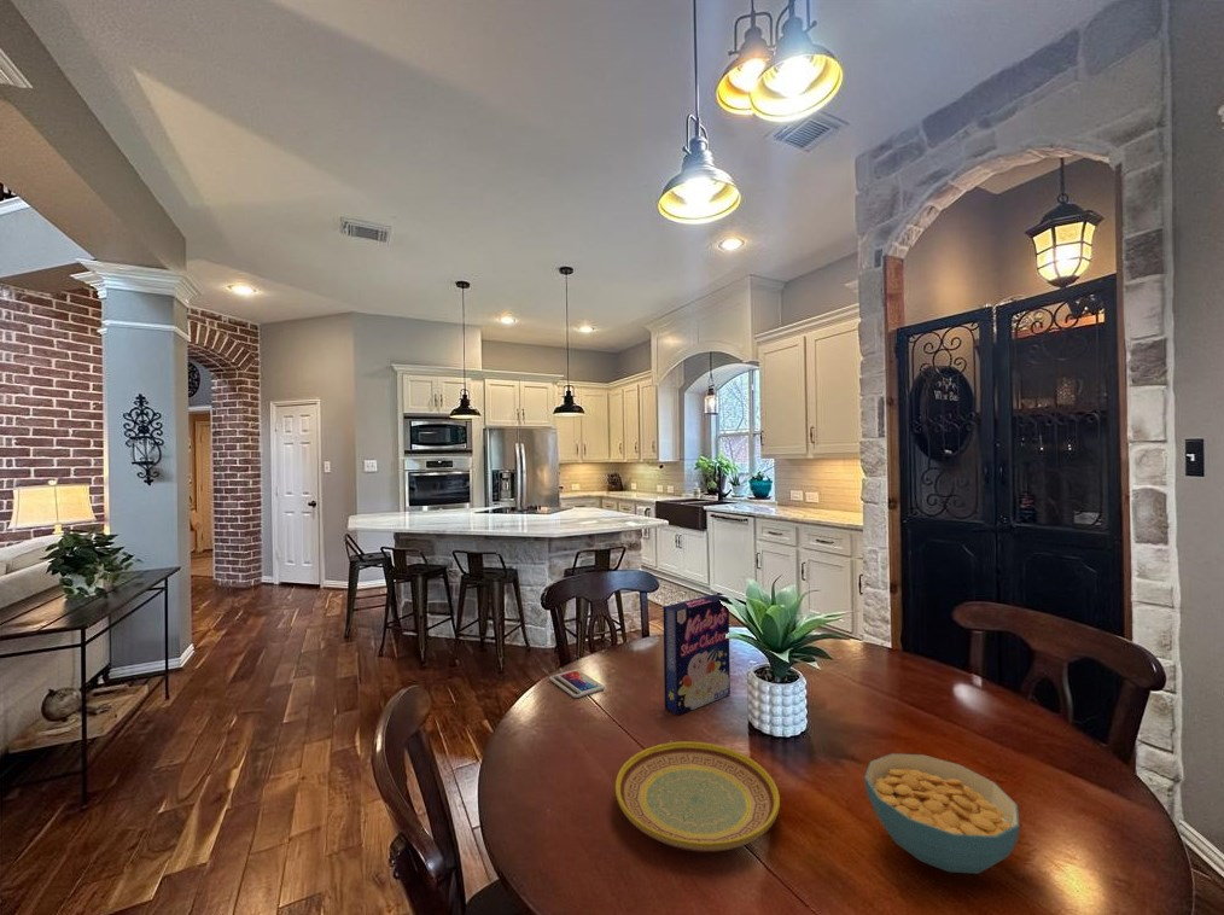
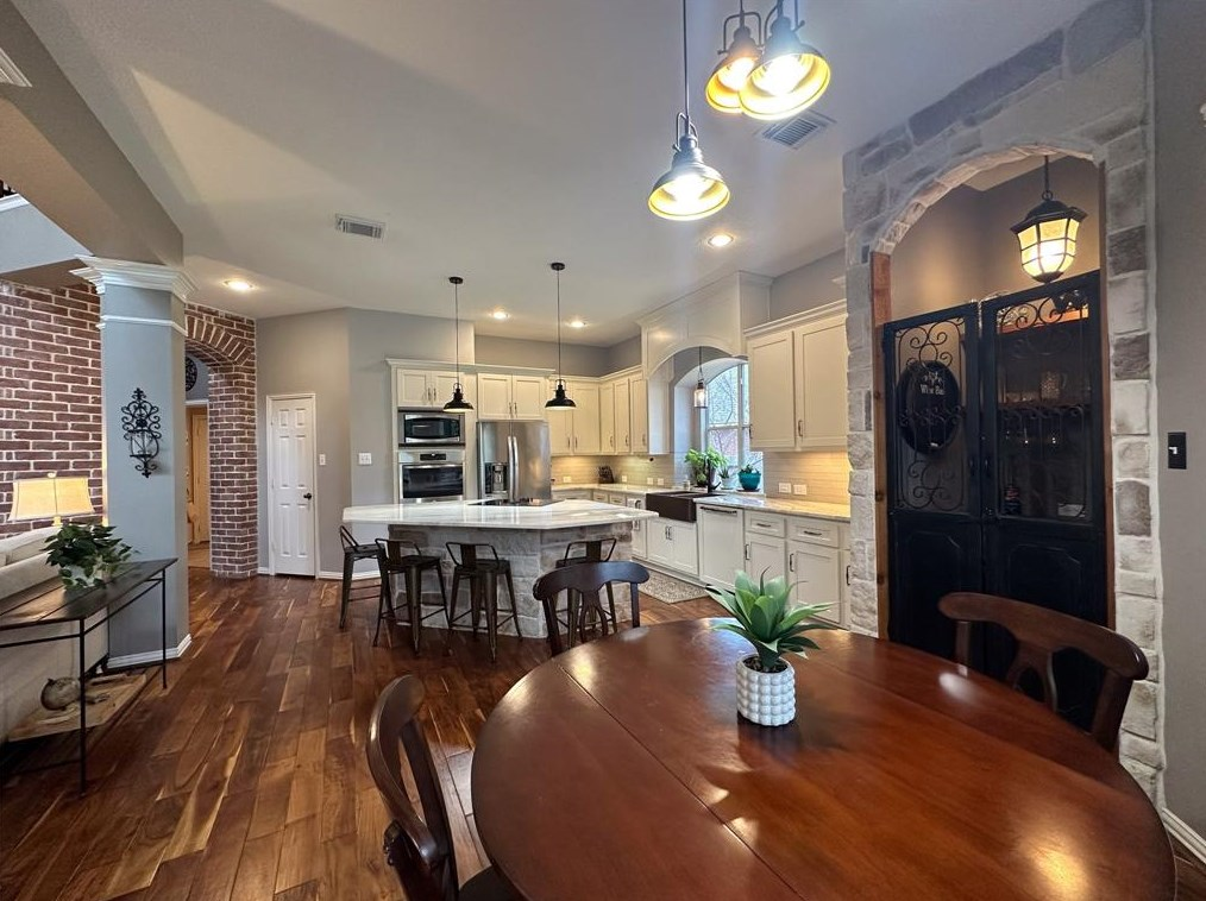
- cereal box [663,593,732,717]
- smartphone [548,668,606,699]
- cereal bowl [863,752,1020,875]
- plate [614,740,781,853]
